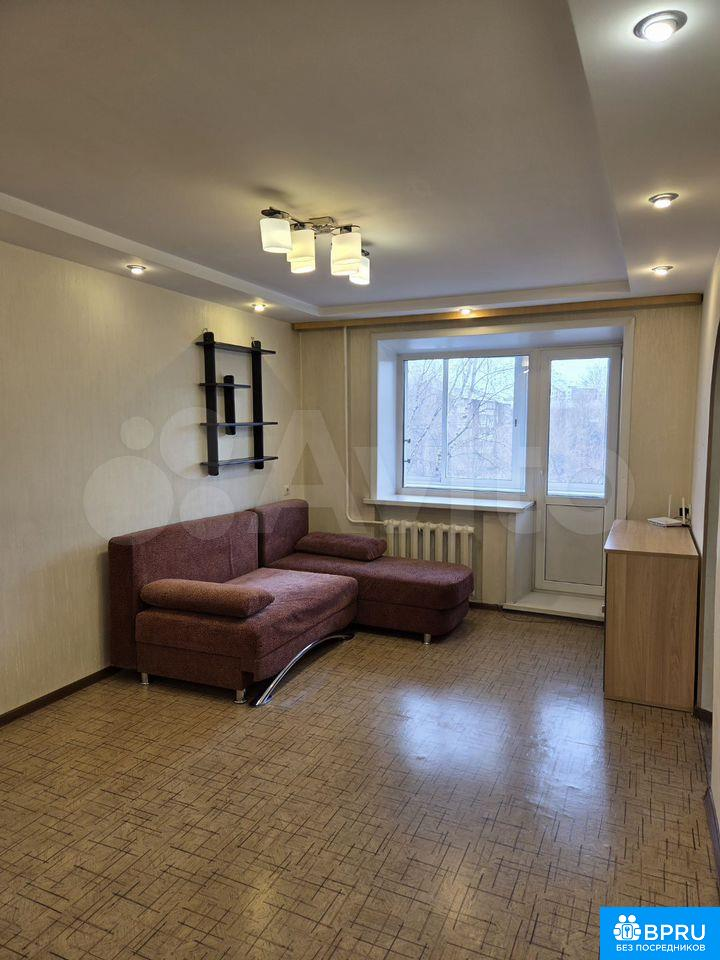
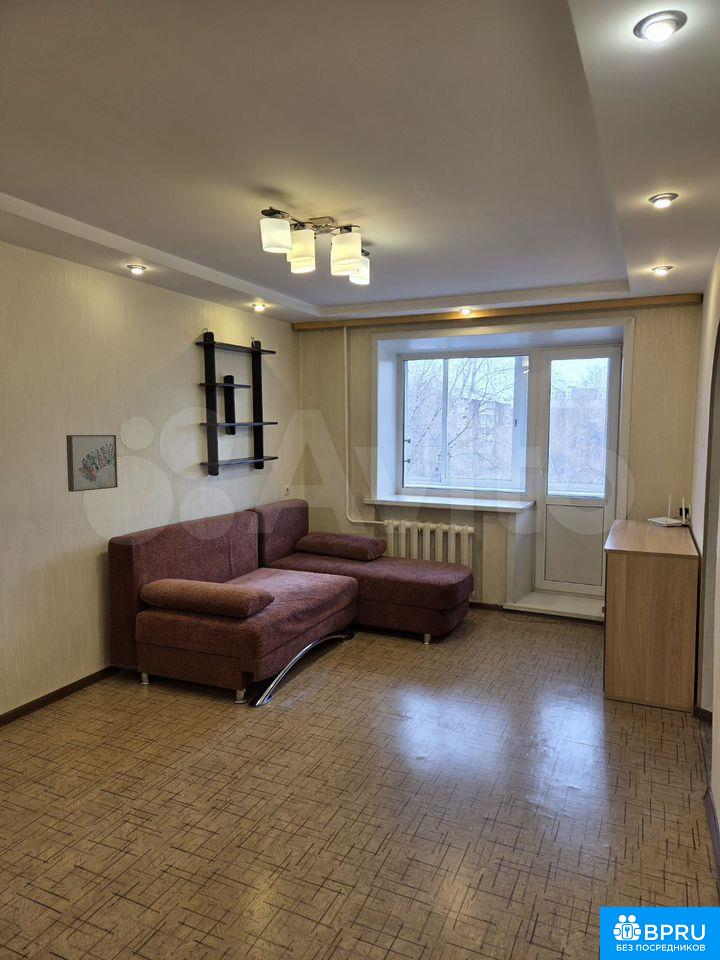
+ wall art [65,434,119,493]
